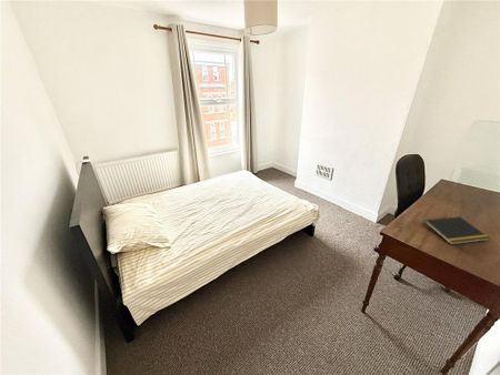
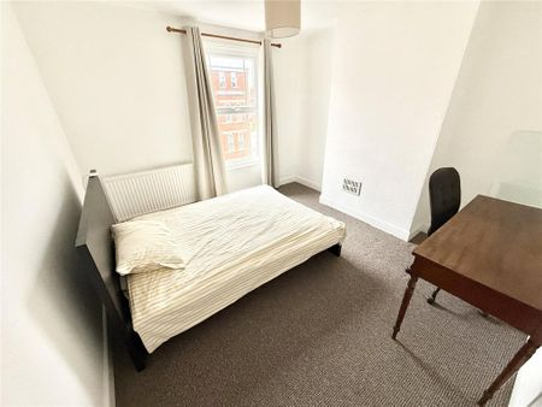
- notepad [421,215,491,245]
